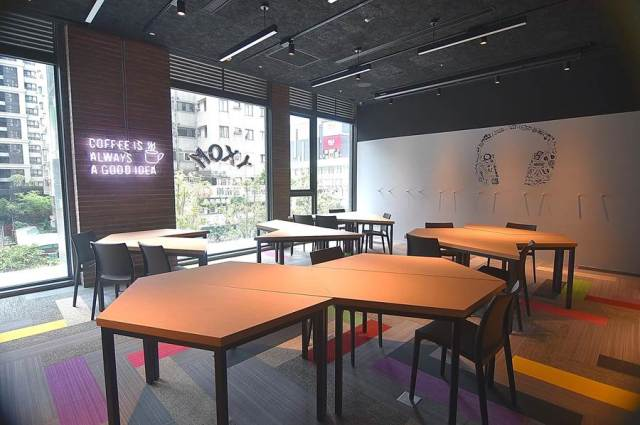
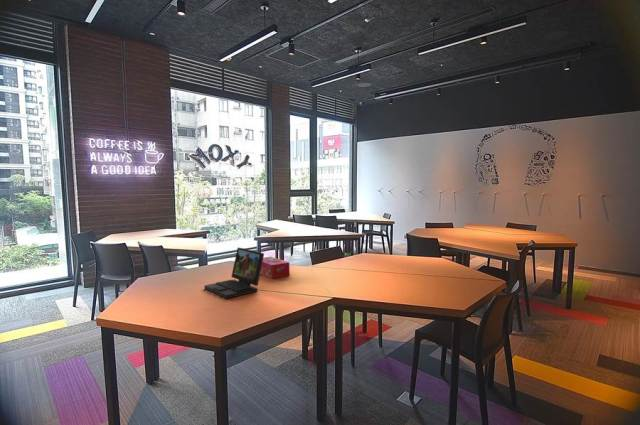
+ laptop [203,247,265,300]
+ tissue box [260,256,291,279]
